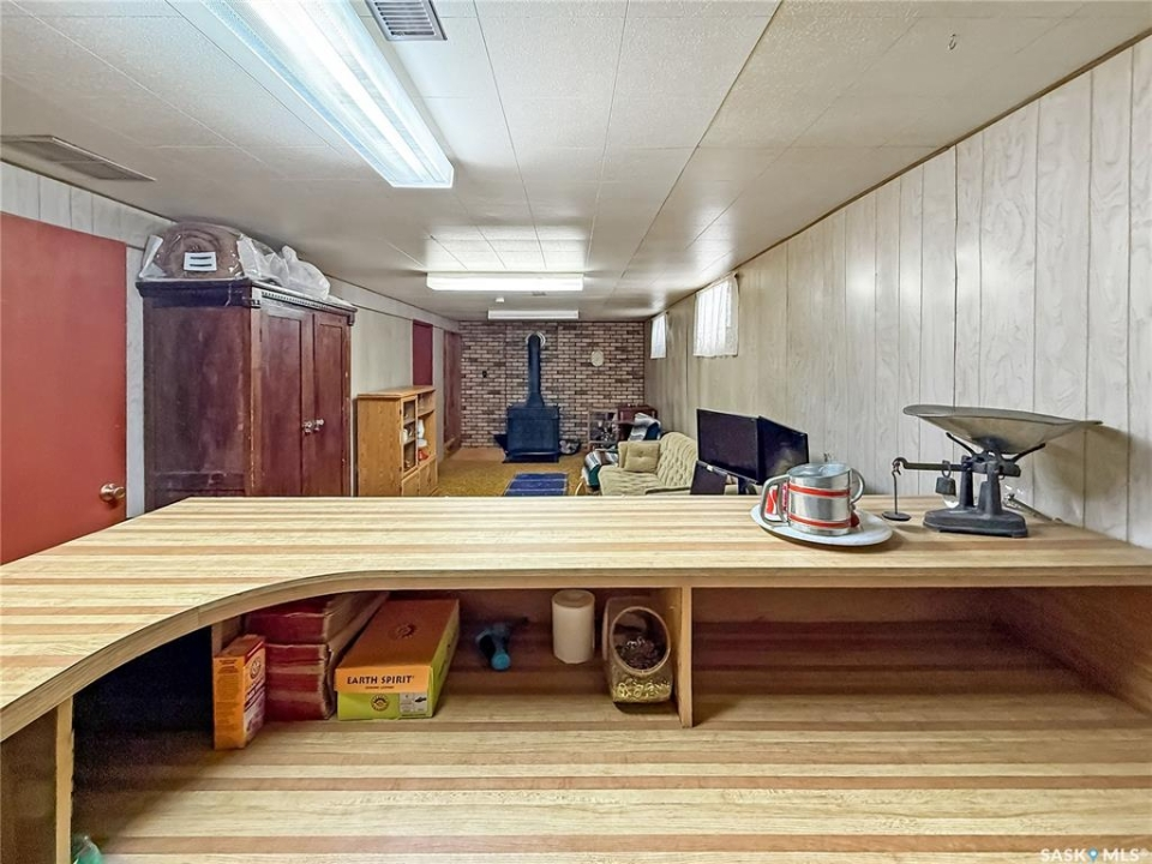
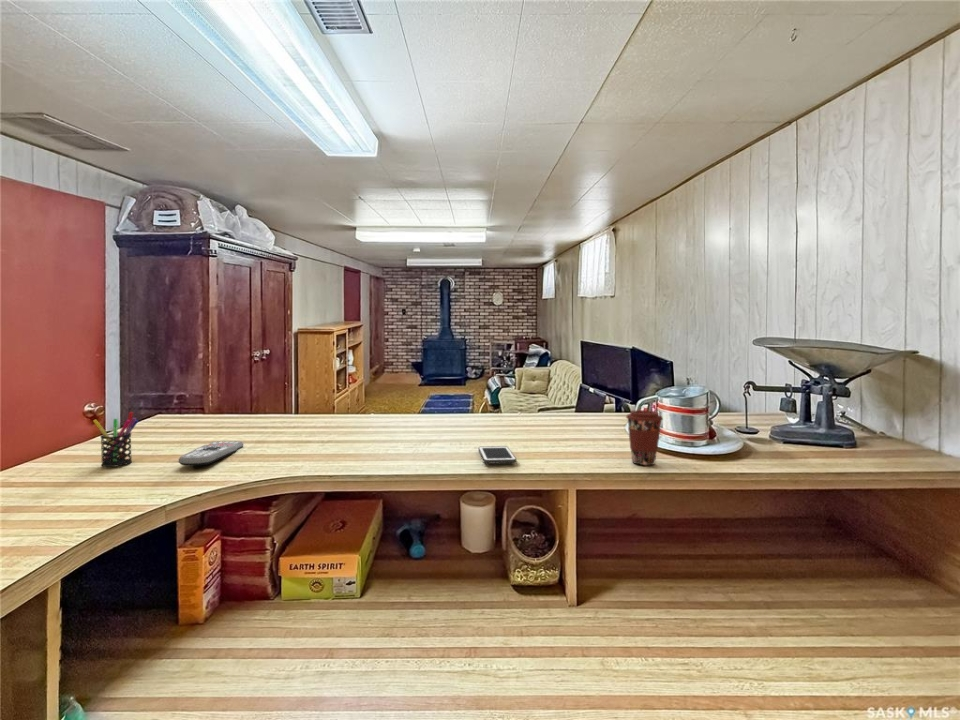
+ cell phone [478,445,517,465]
+ remote control [178,440,244,467]
+ pen holder [92,411,139,468]
+ coffee cup [625,409,664,466]
